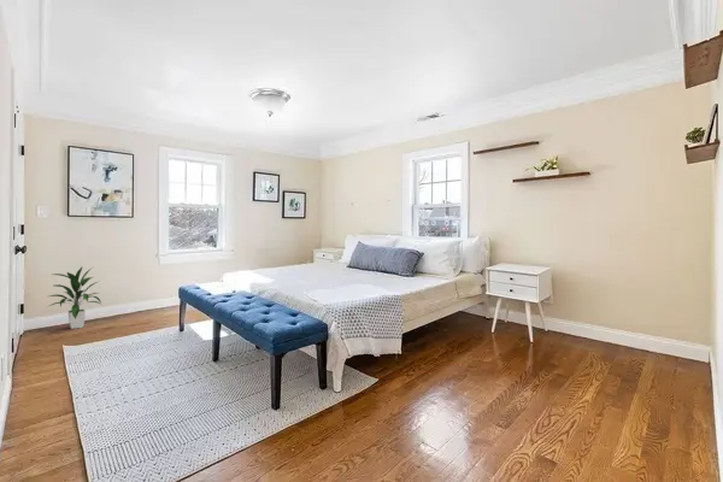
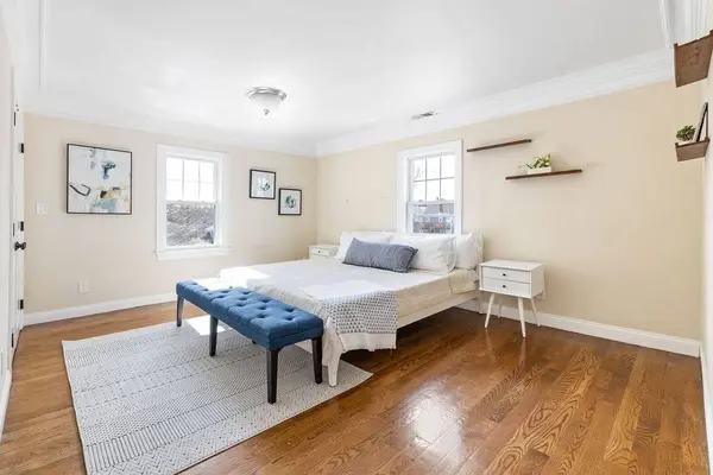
- indoor plant [46,265,102,330]
